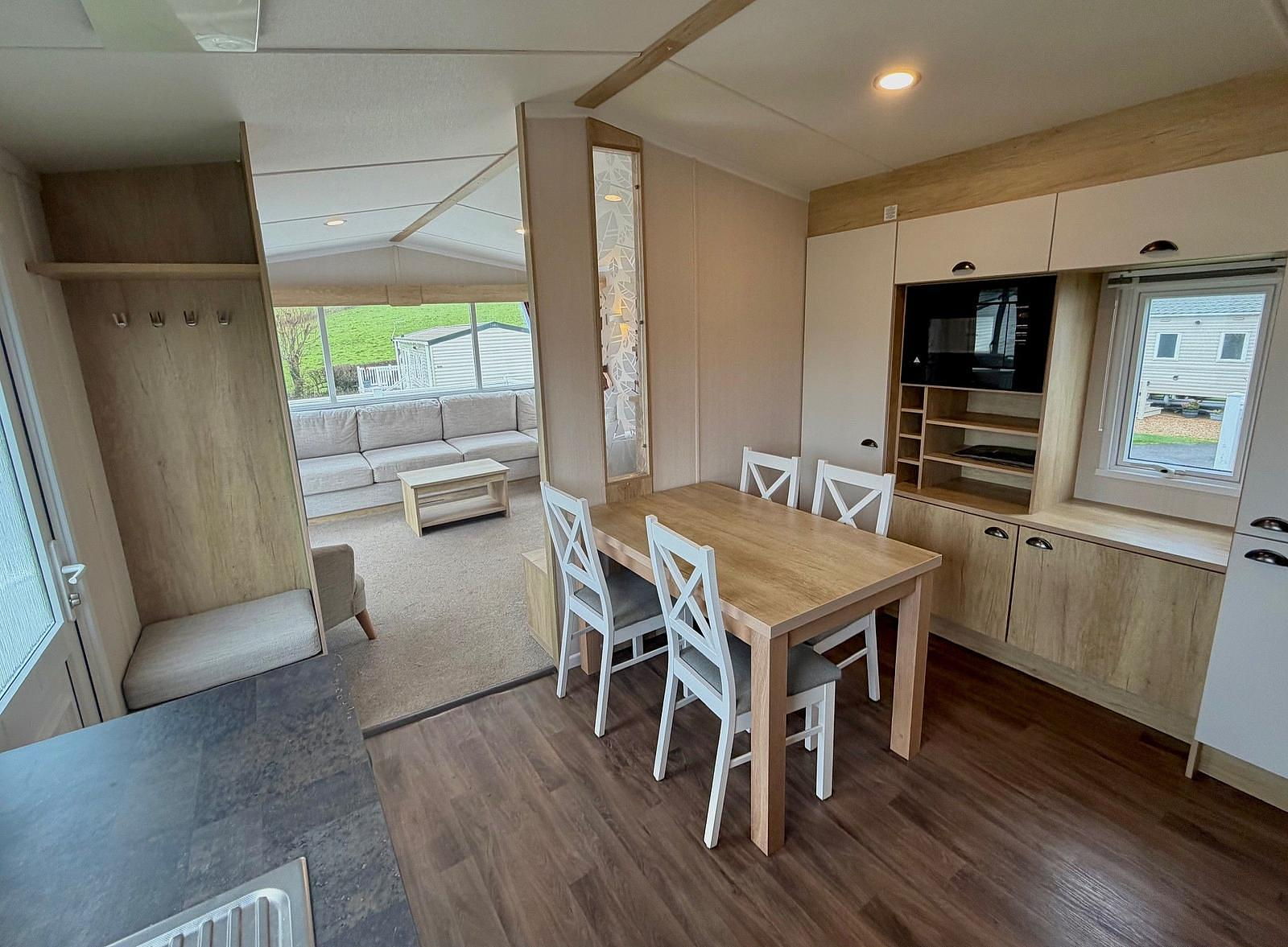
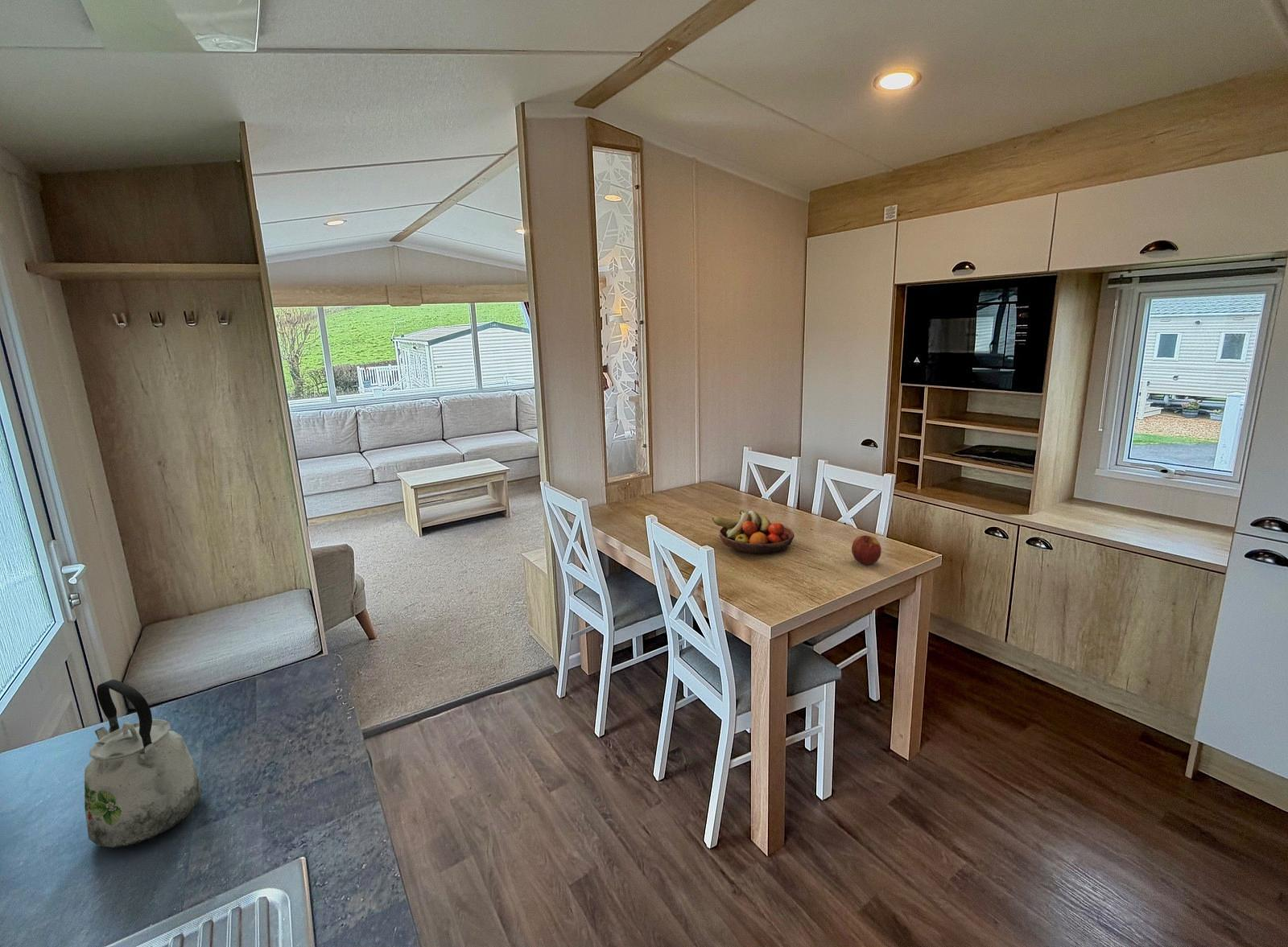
+ apple [851,535,882,566]
+ fruit bowl [712,509,795,554]
+ kettle [84,679,203,849]
